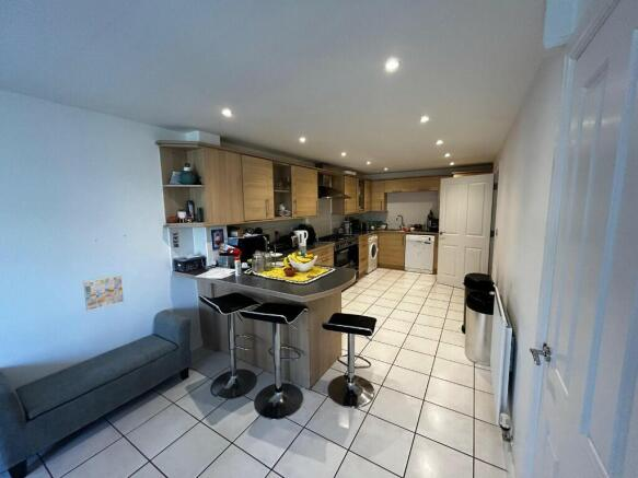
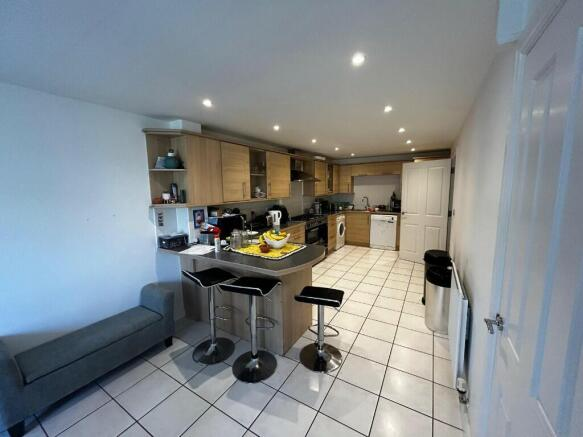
- calendar [82,264,125,313]
